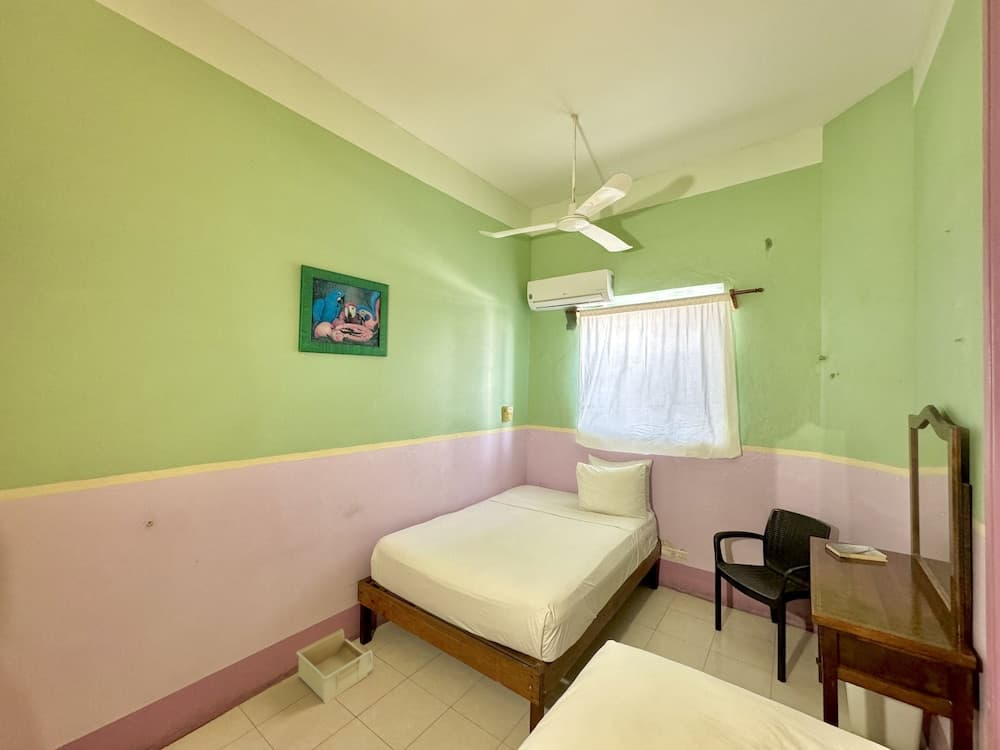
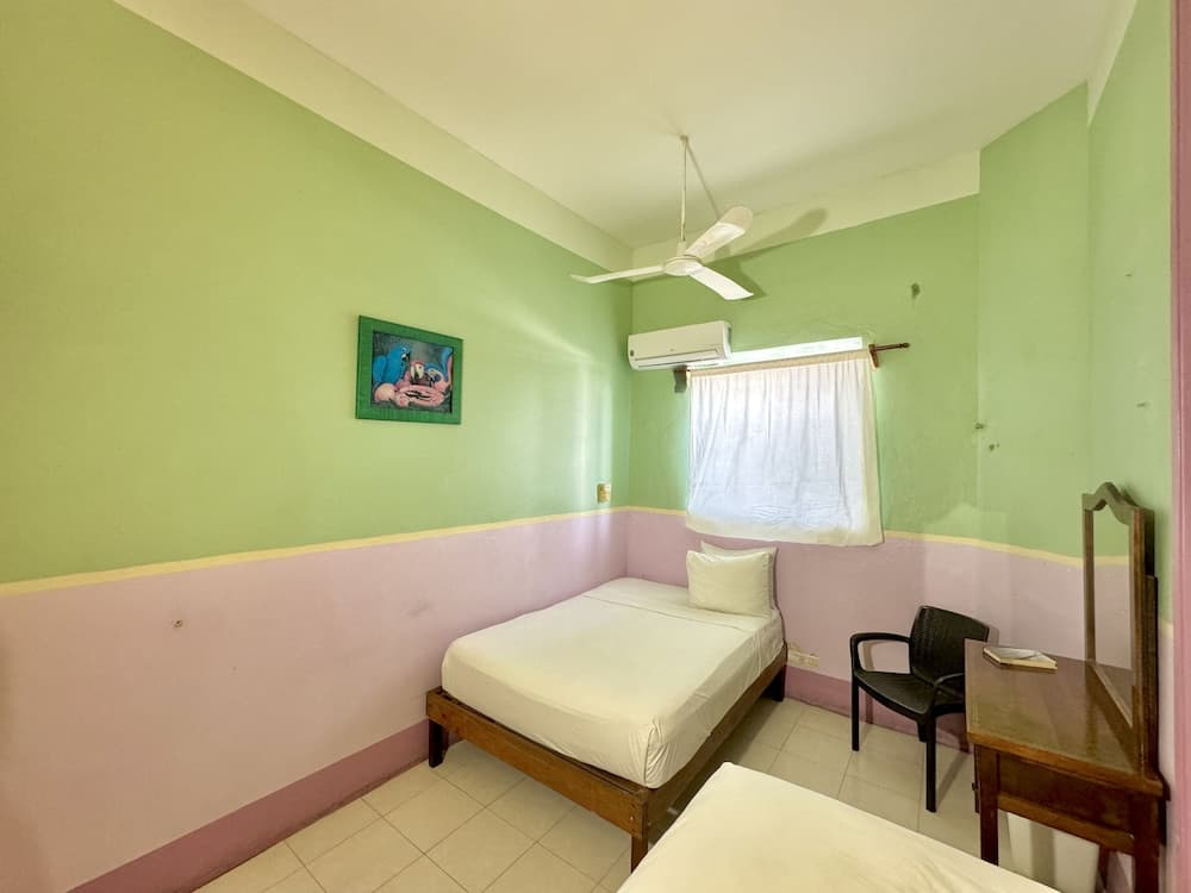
- storage bin [295,628,374,704]
